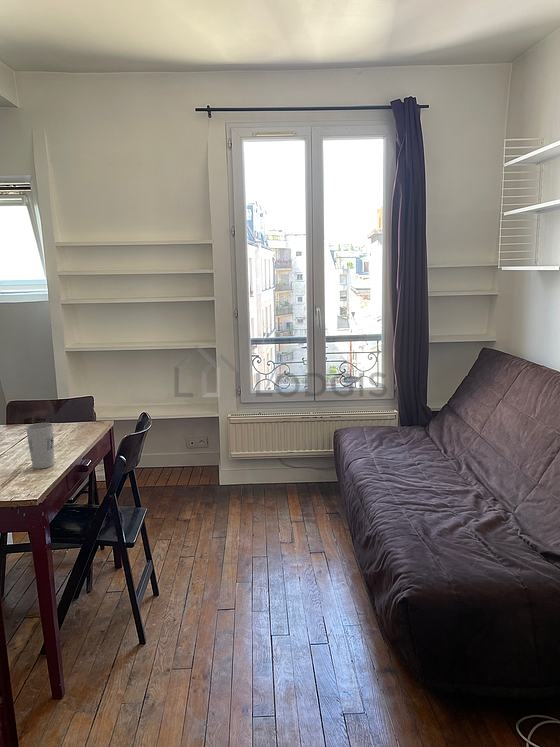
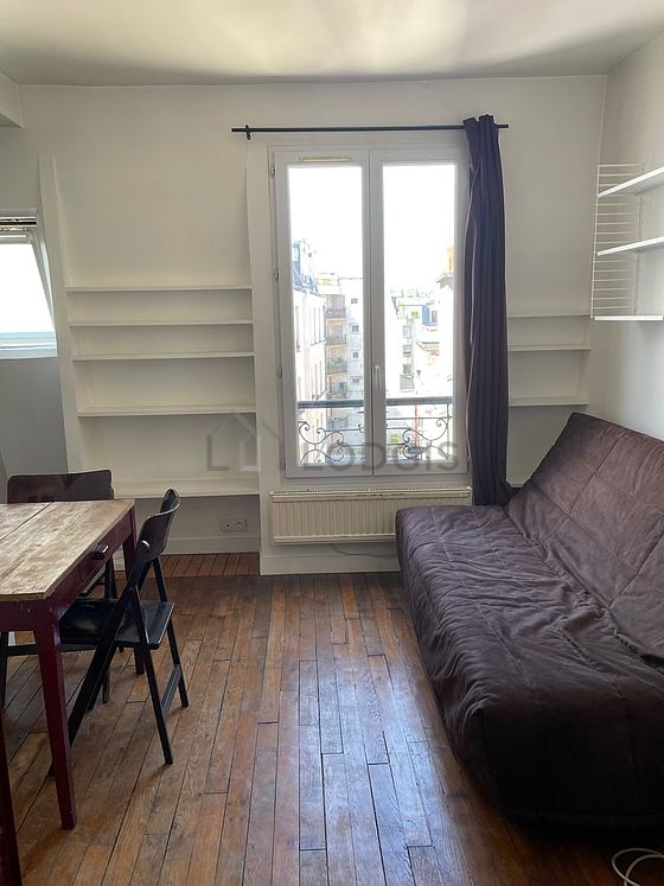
- cup [25,422,55,470]
